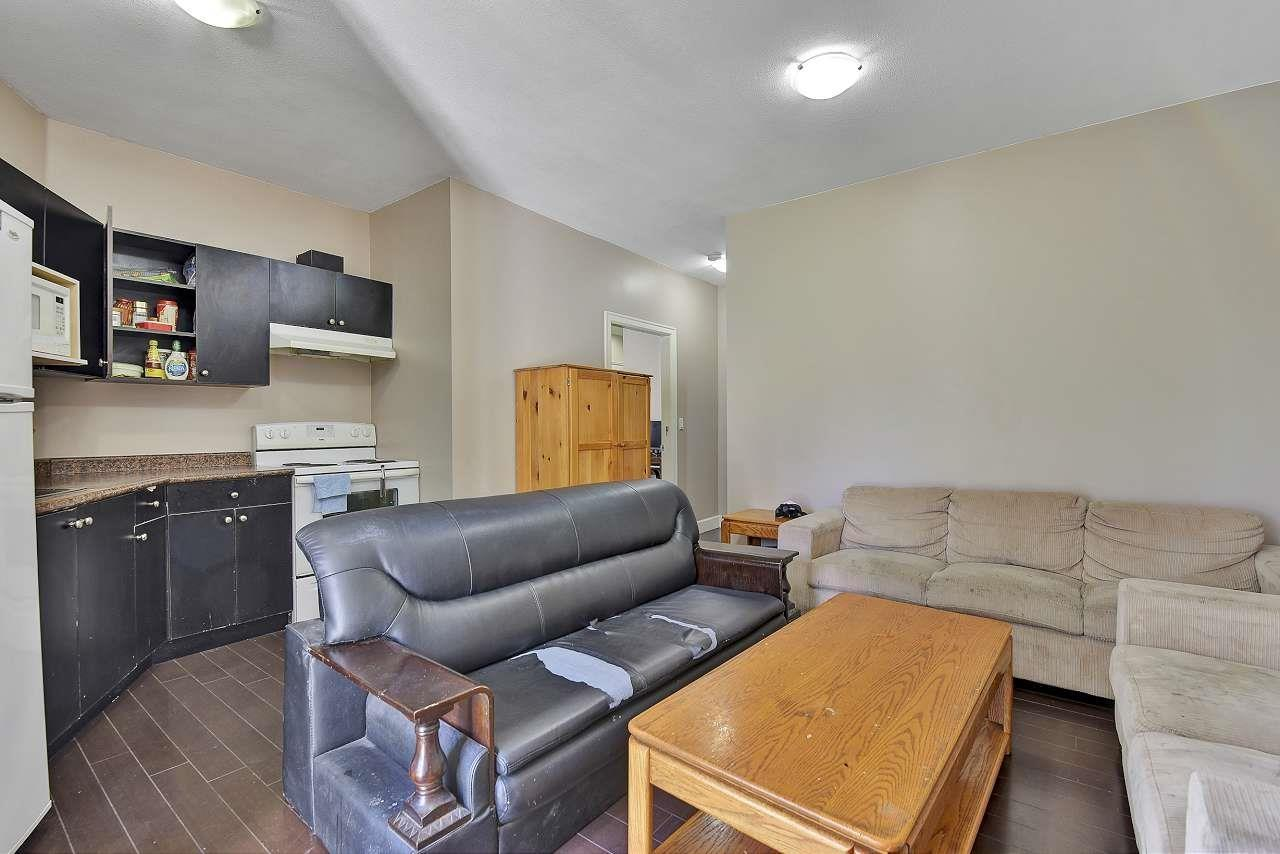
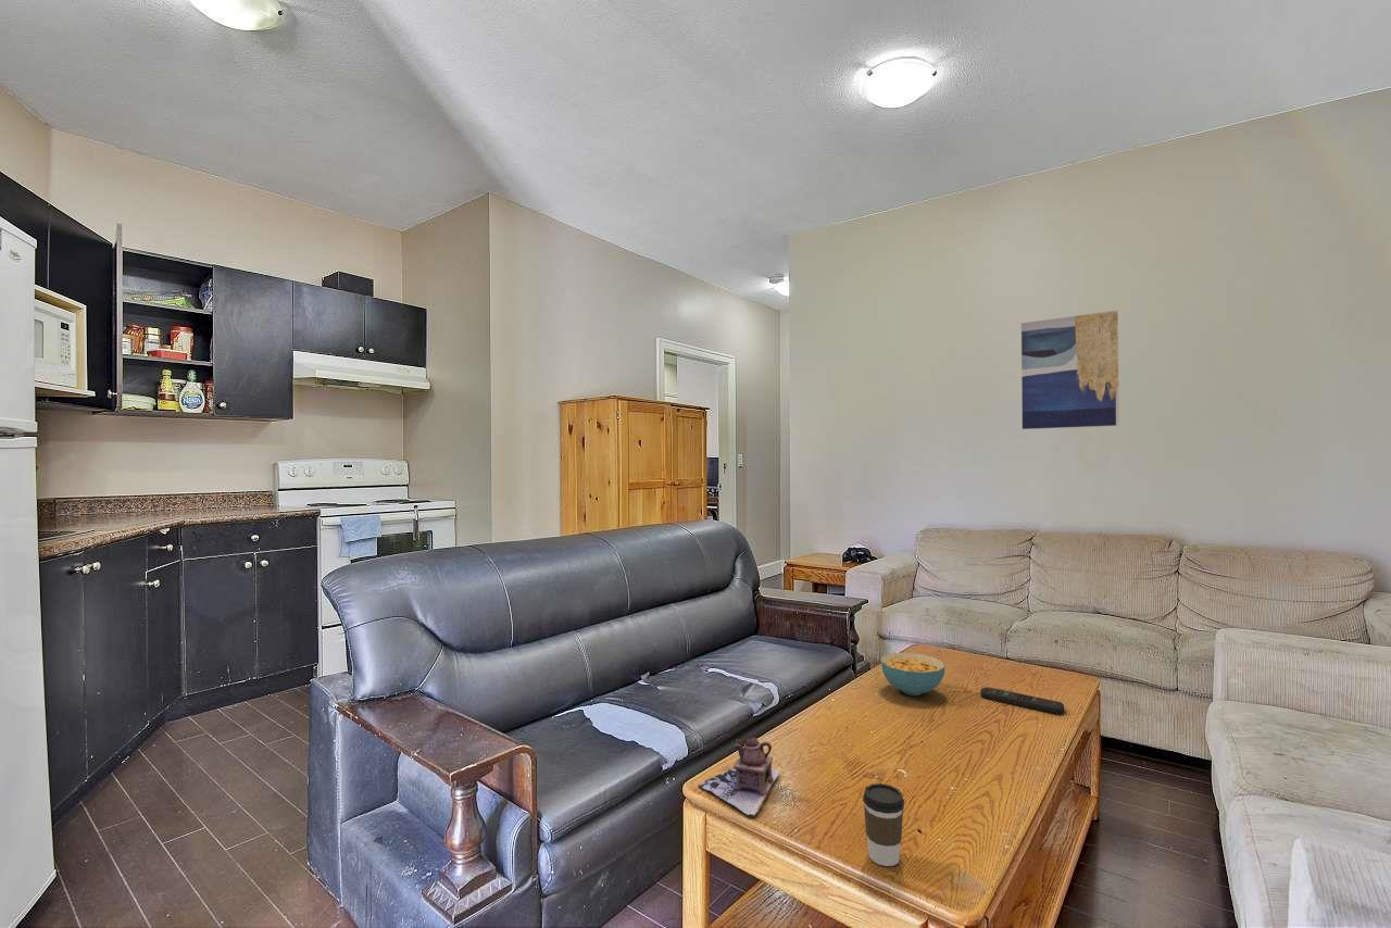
+ coffee cup [862,782,905,867]
+ teapot [698,736,781,818]
+ cereal bowl [879,652,947,697]
+ wall art [1020,310,1120,430]
+ remote control [979,686,1065,715]
